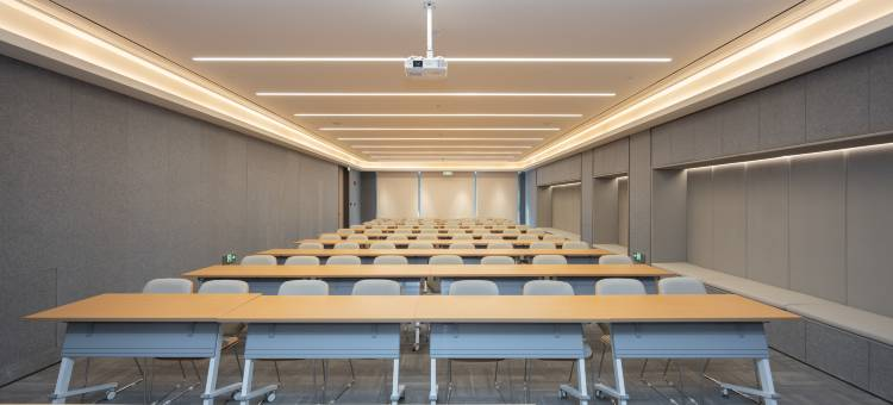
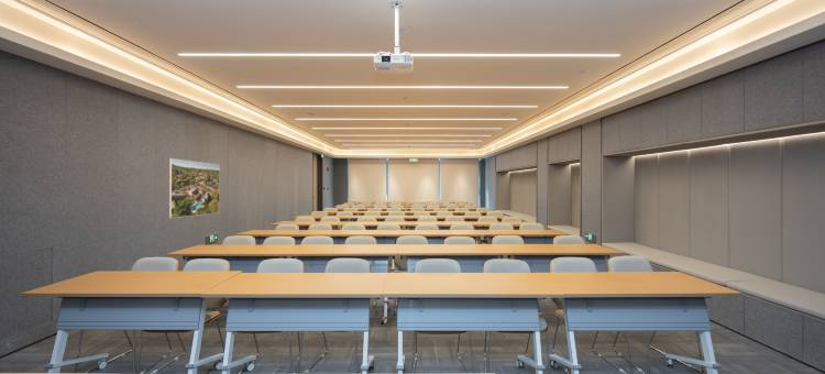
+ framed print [168,157,221,219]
